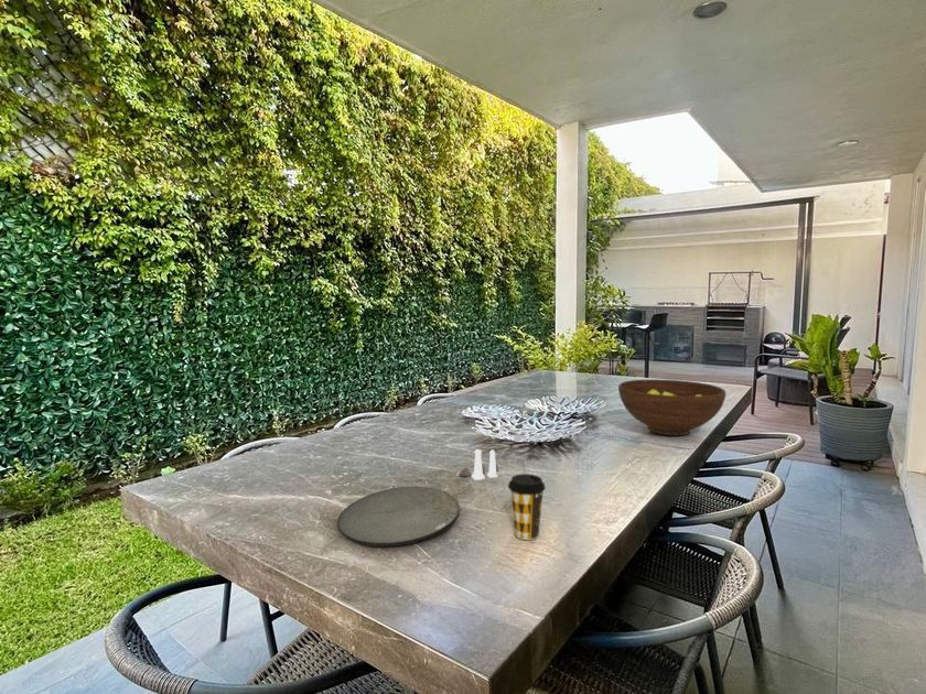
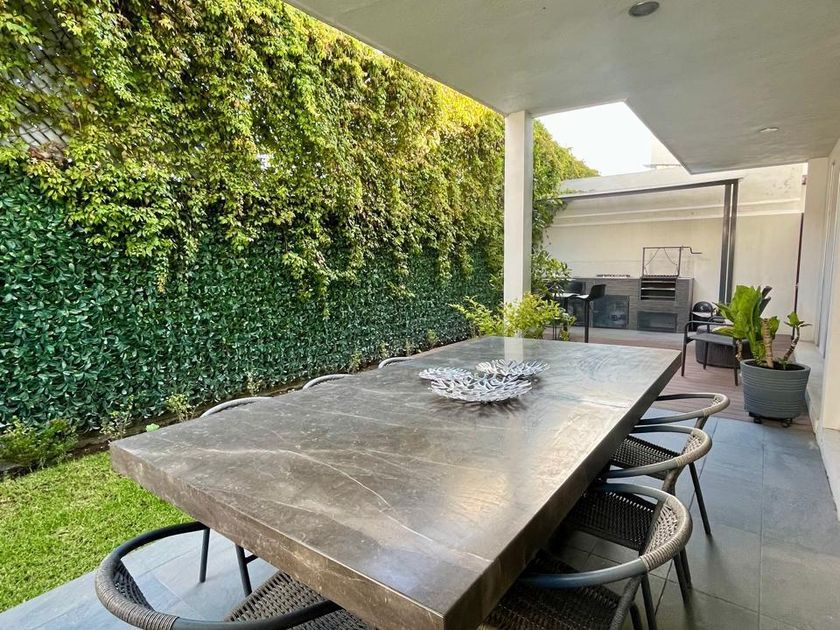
- salt and pepper shaker set [459,448,499,481]
- fruit bowl [617,378,726,436]
- plate [336,486,461,547]
- coffee cup [507,473,547,541]
